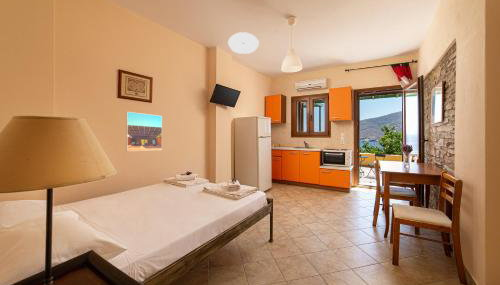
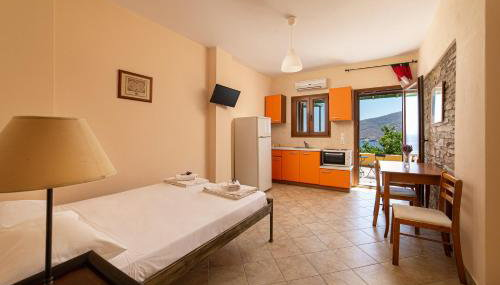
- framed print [125,111,163,152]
- ceiling light [227,31,260,55]
